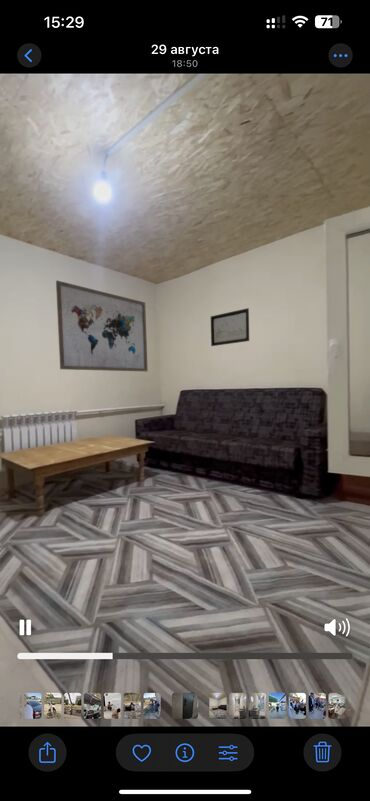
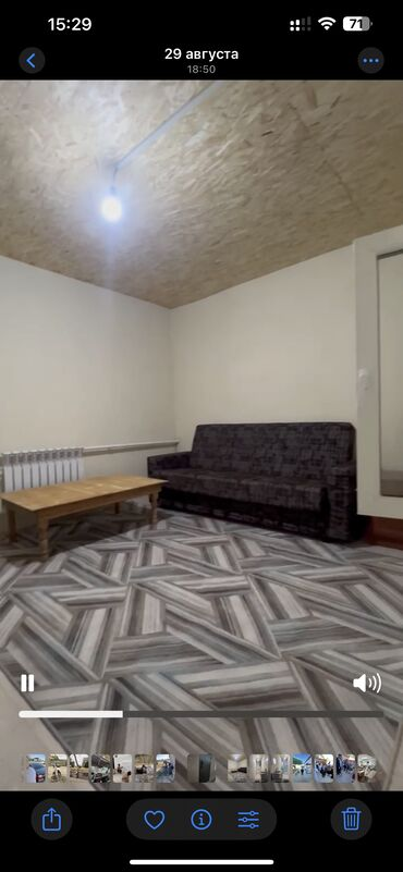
- wall art [210,307,250,347]
- wall art [55,280,149,372]
